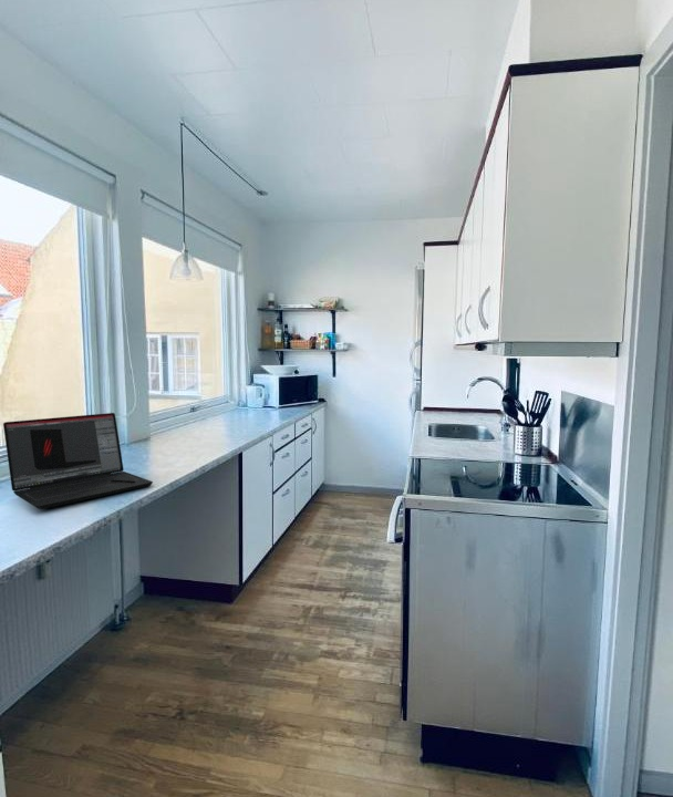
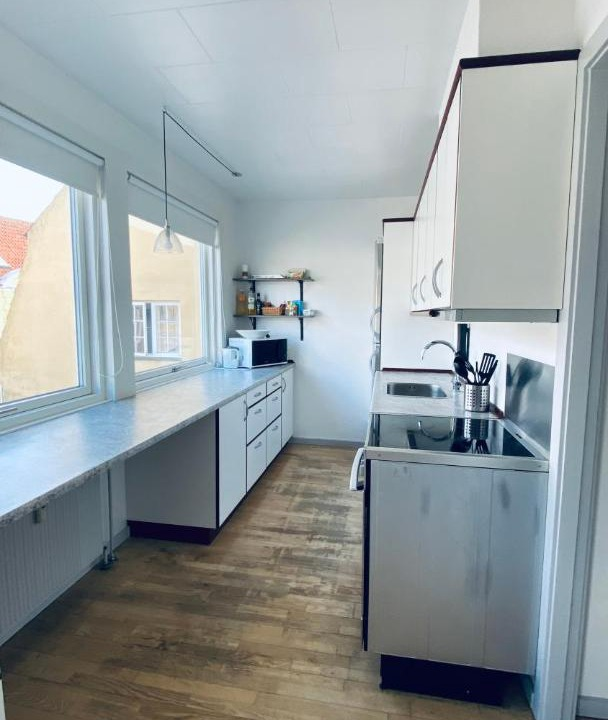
- laptop [2,412,154,510]
